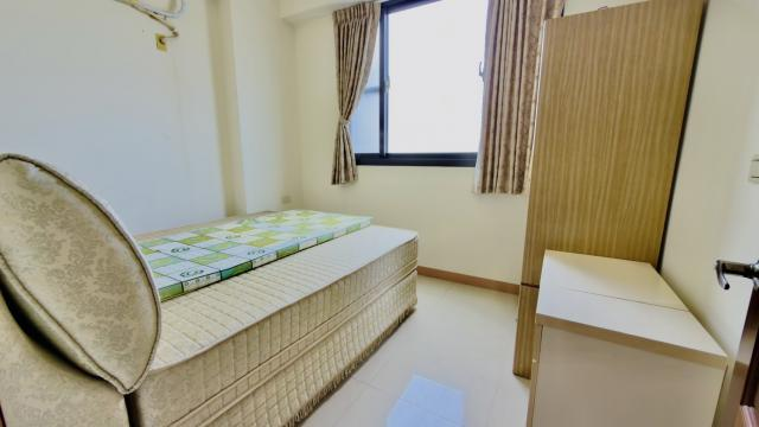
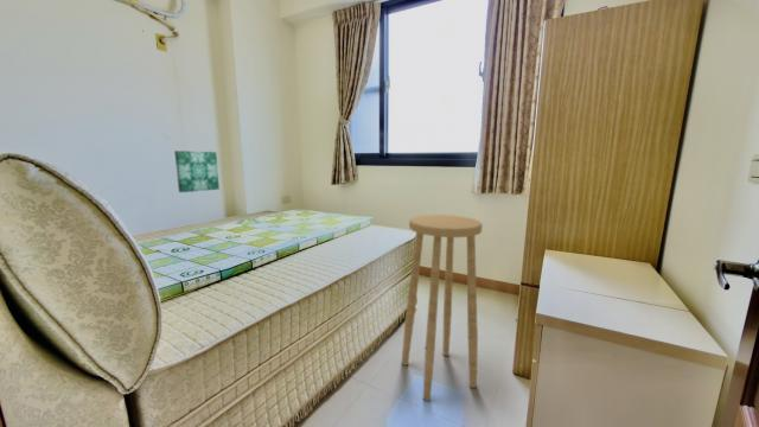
+ wall art [173,149,221,193]
+ stool [401,214,484,402]
